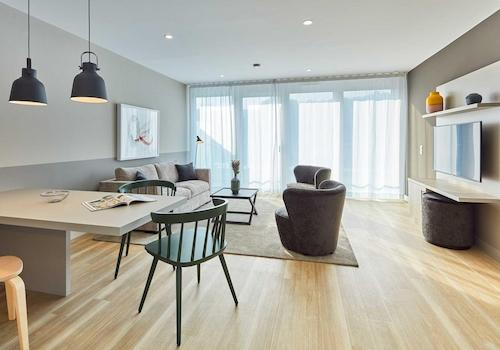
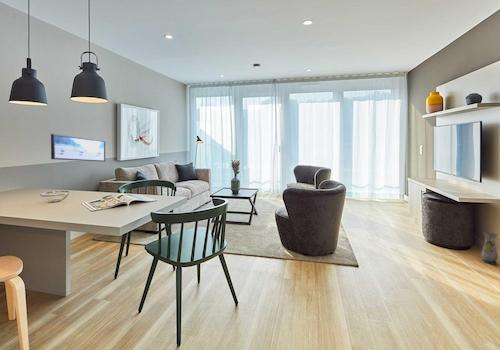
+ wall art [50,133,106,163]
+ vase [480,231,499,264]
